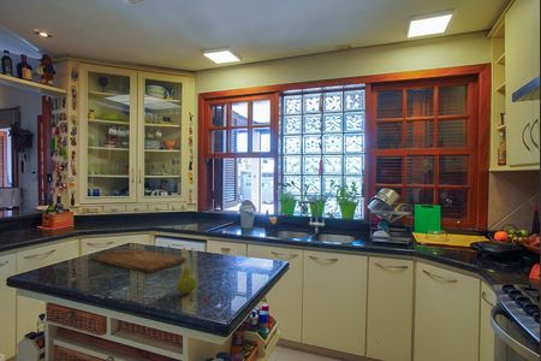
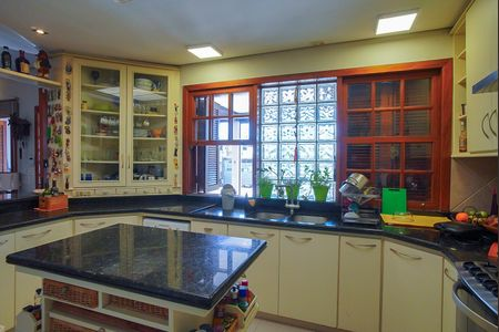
- cutting board [91,247,188,274]
- fruit [176,260,198,295]
